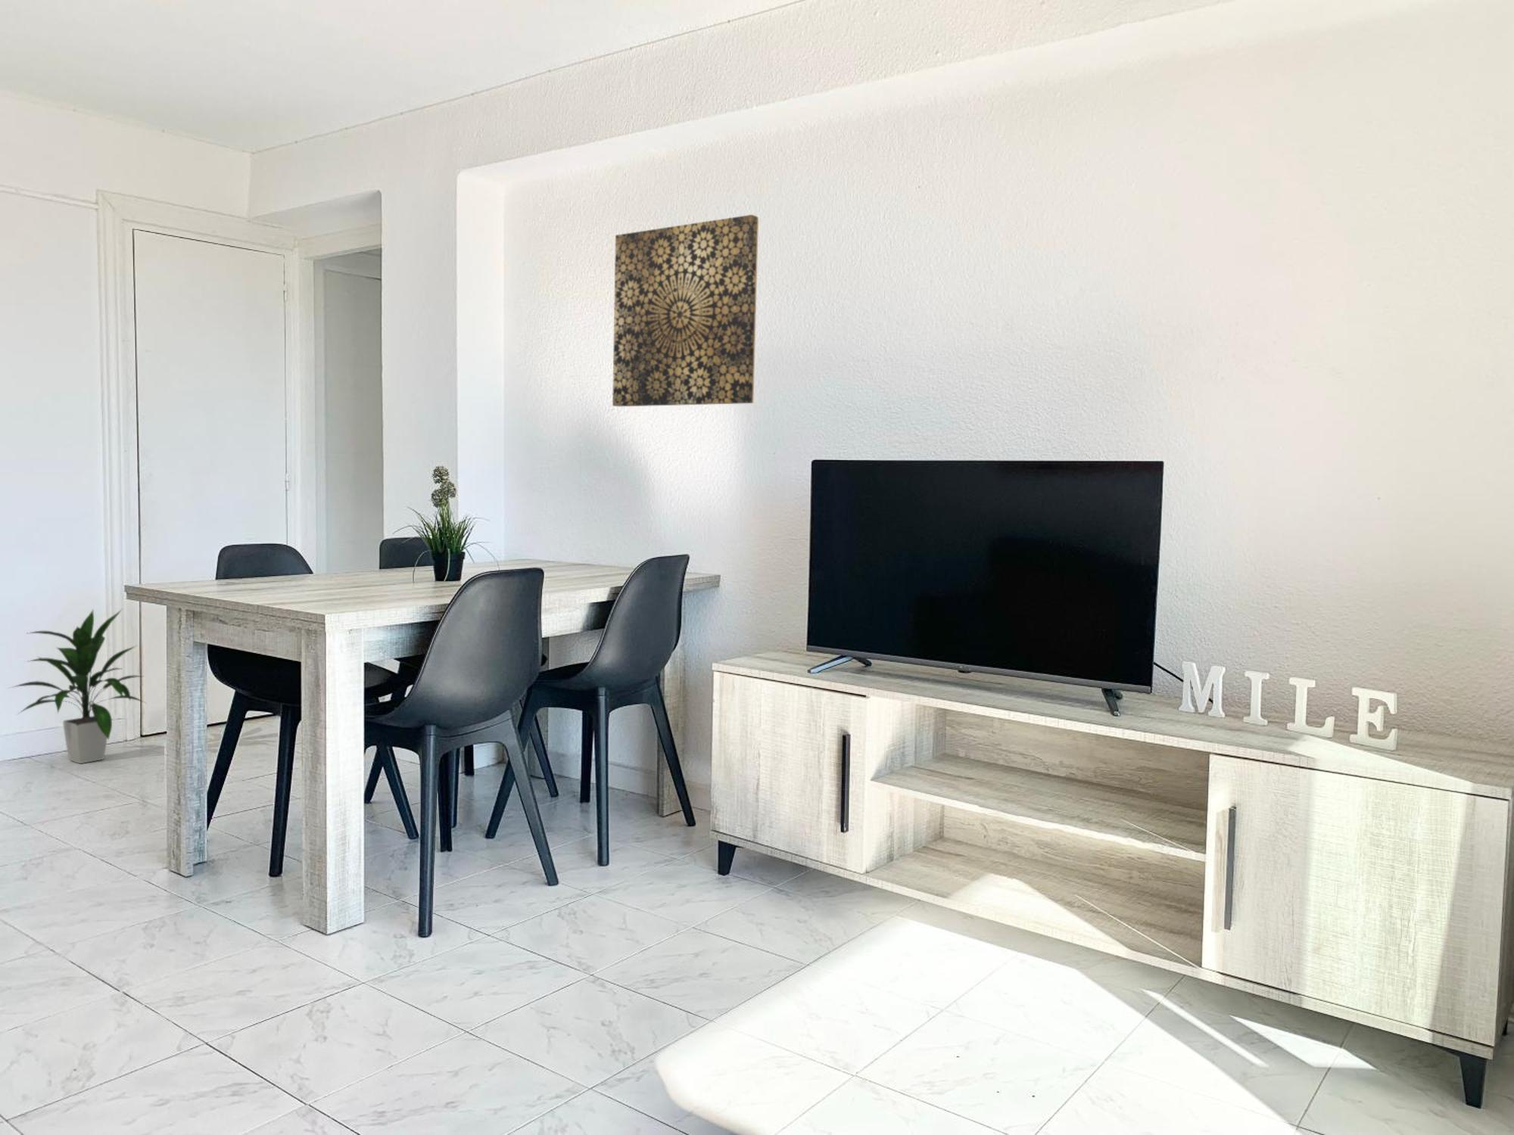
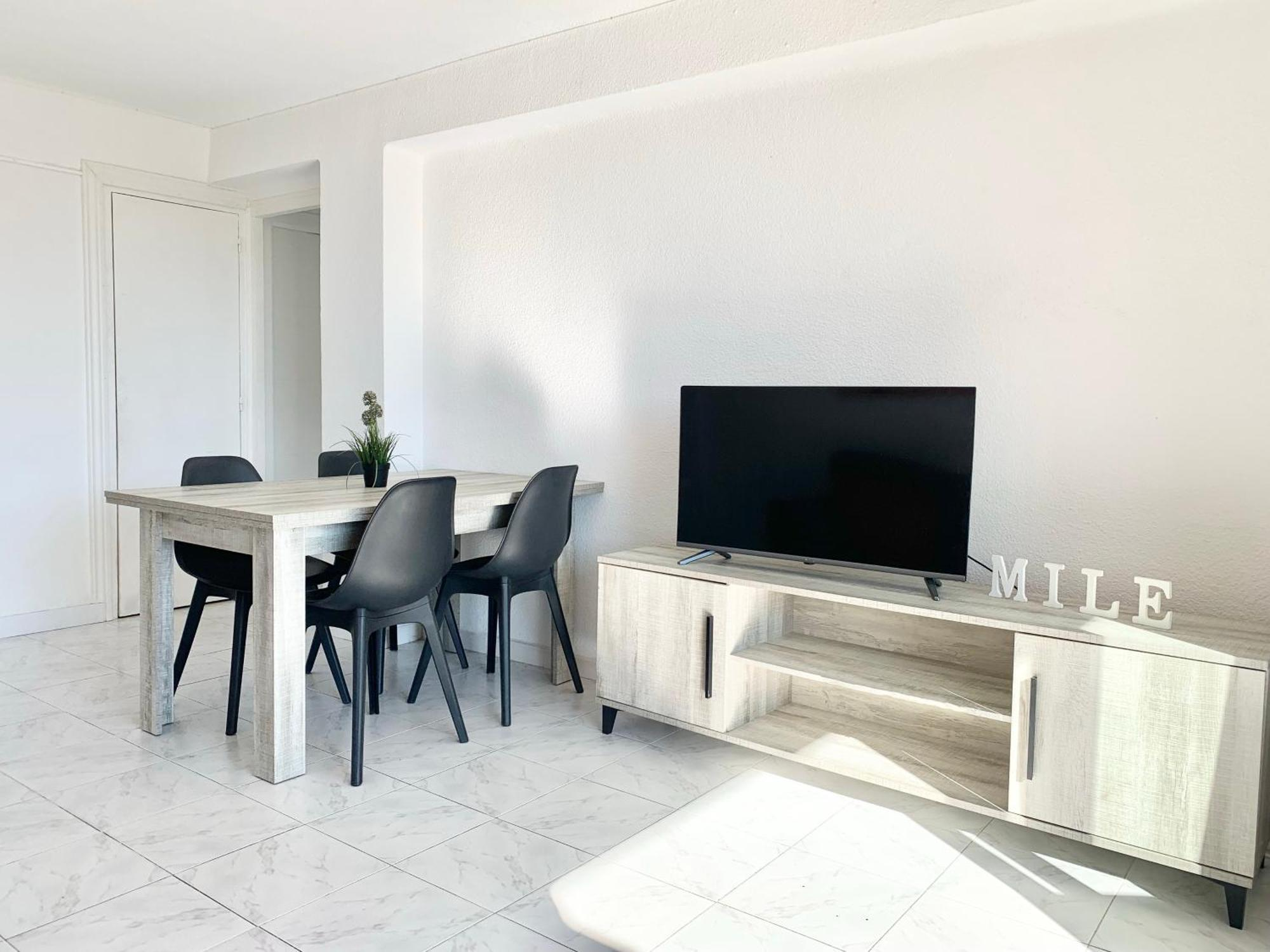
- indoor plant [7,608,147,764]
- wall art [612,215,759,407]
